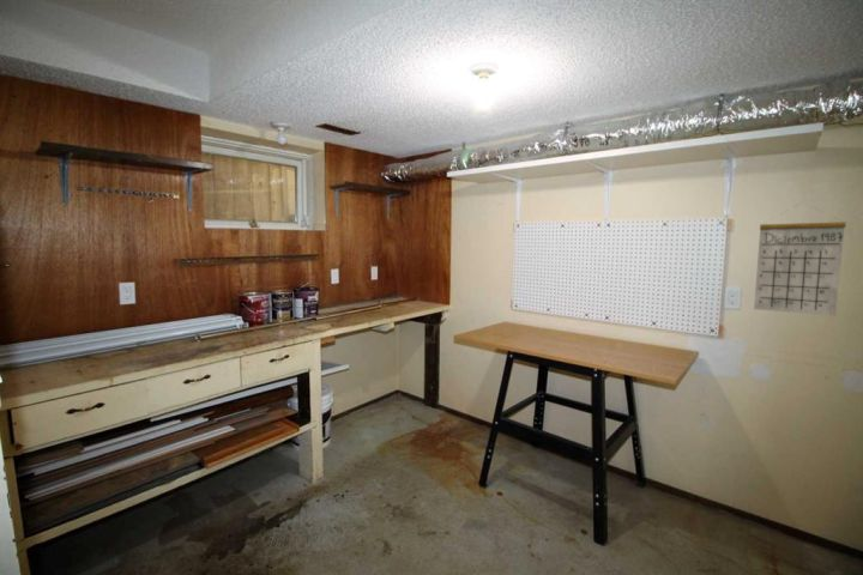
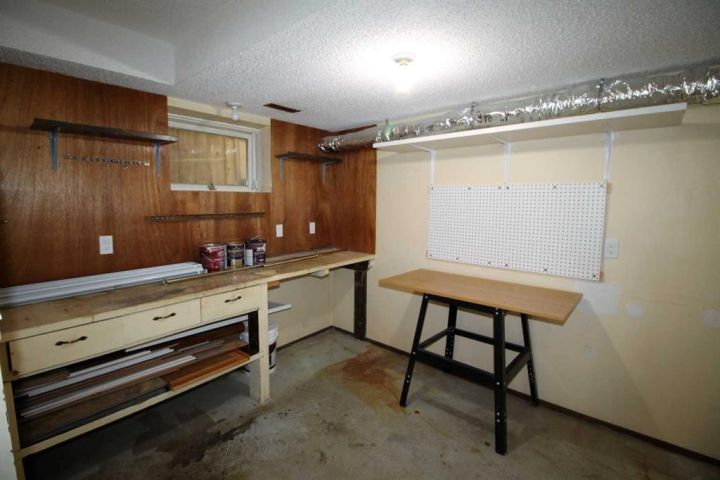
- calendar [753,202,847,316]
